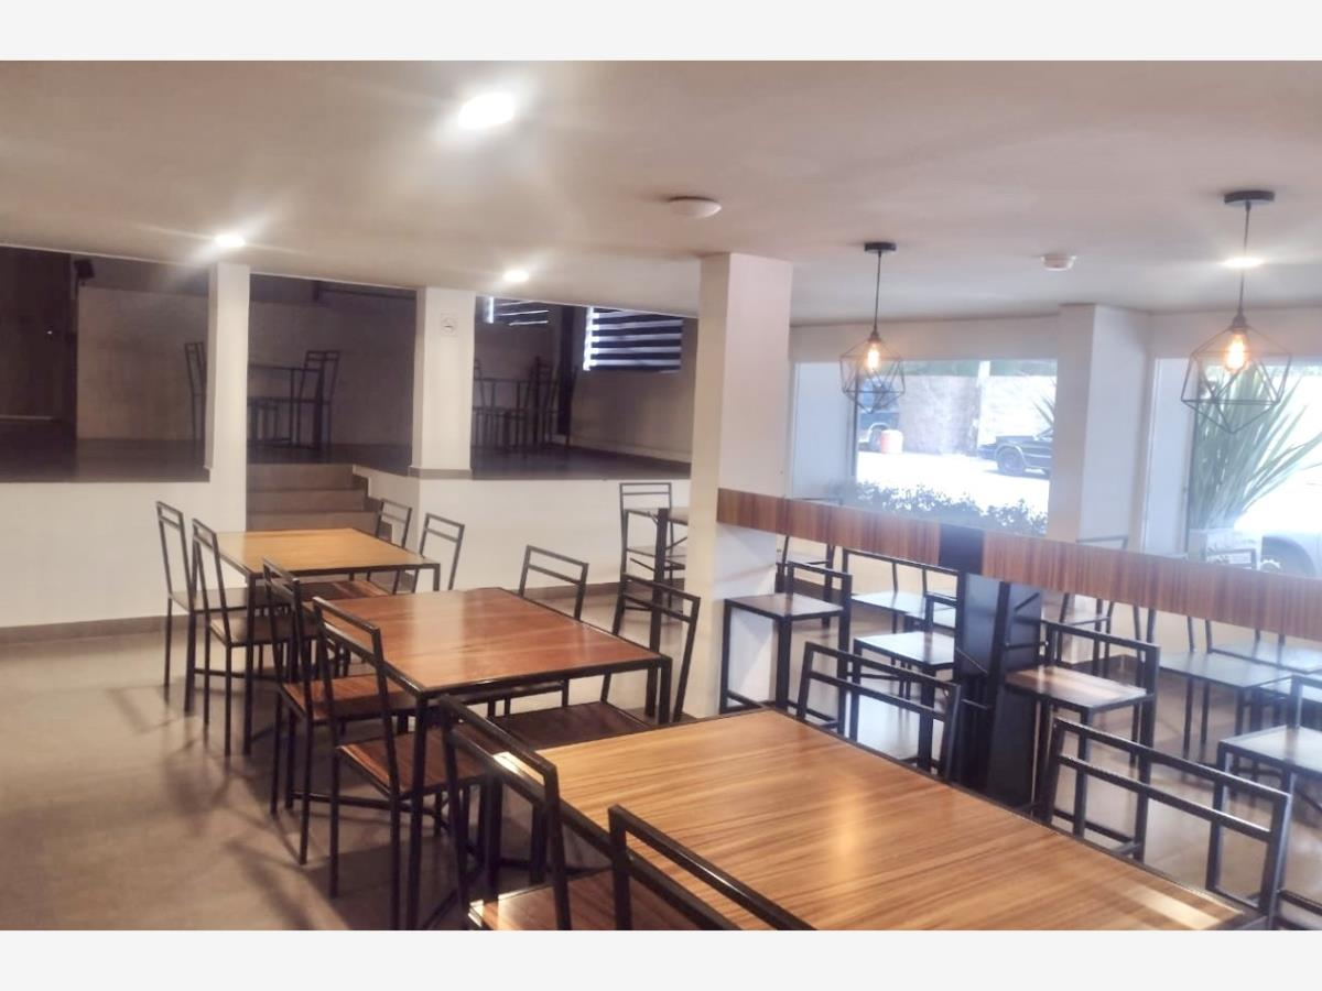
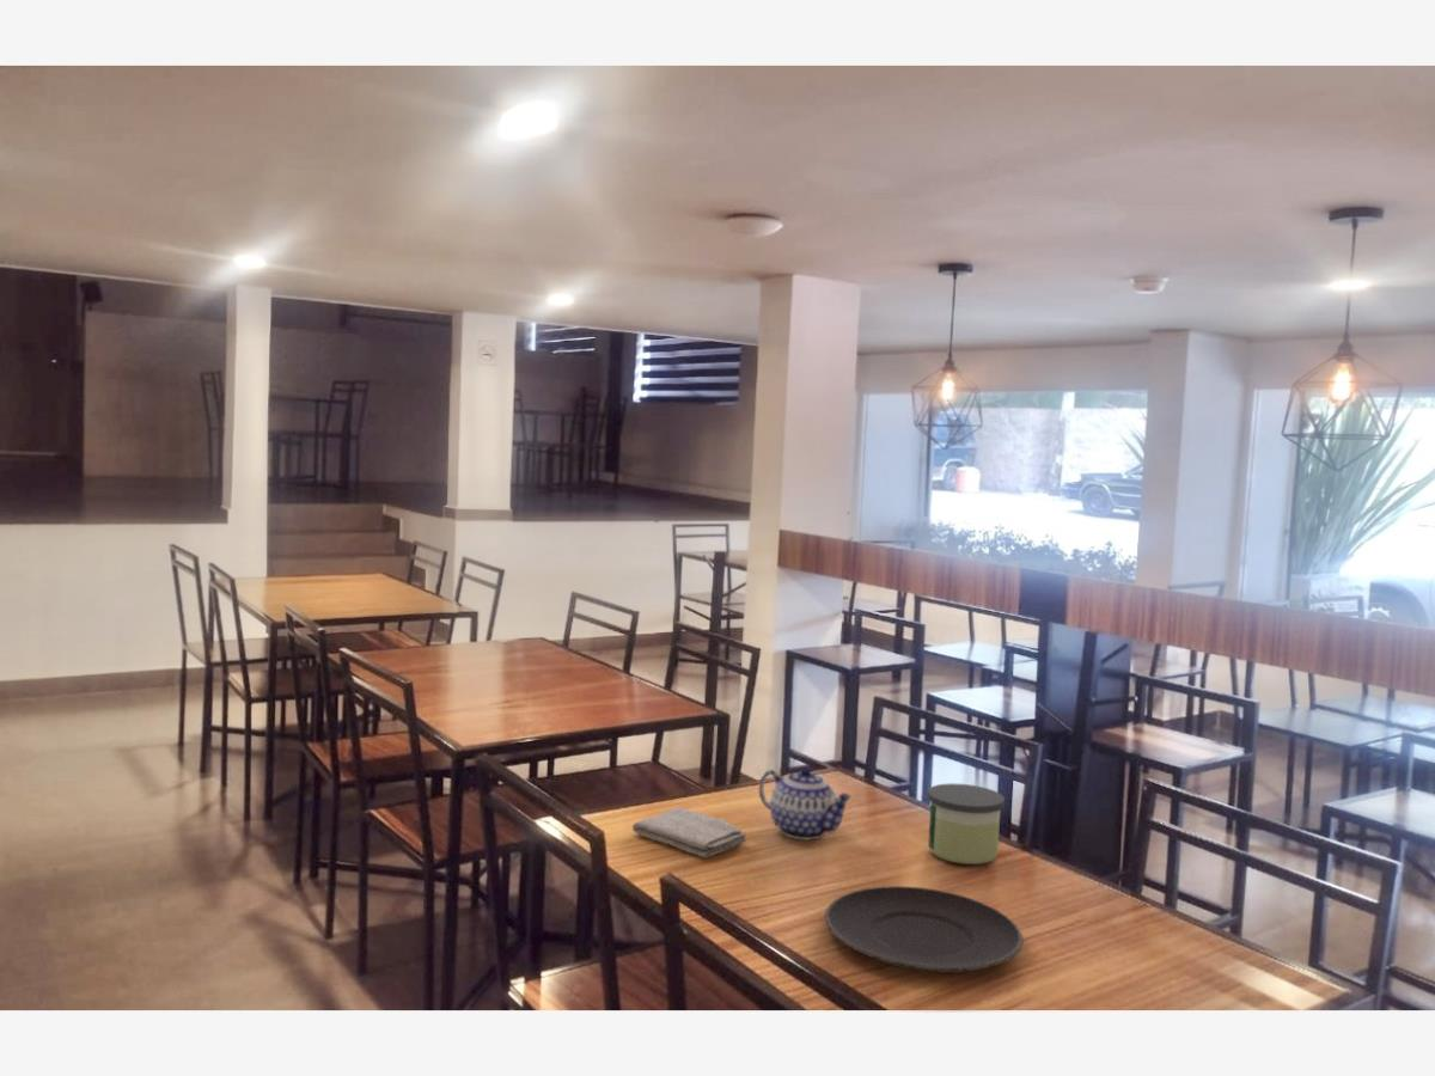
+ plate [823,885,1025,974]
+ washcloth [631,807,747,860]
+ teapot [758,765,853,840]
+ candle [927,782,1006,866]
